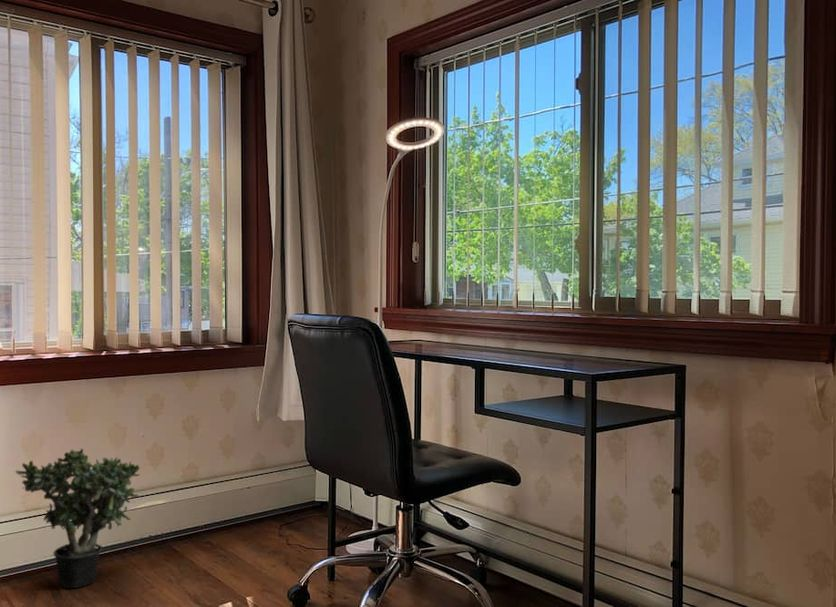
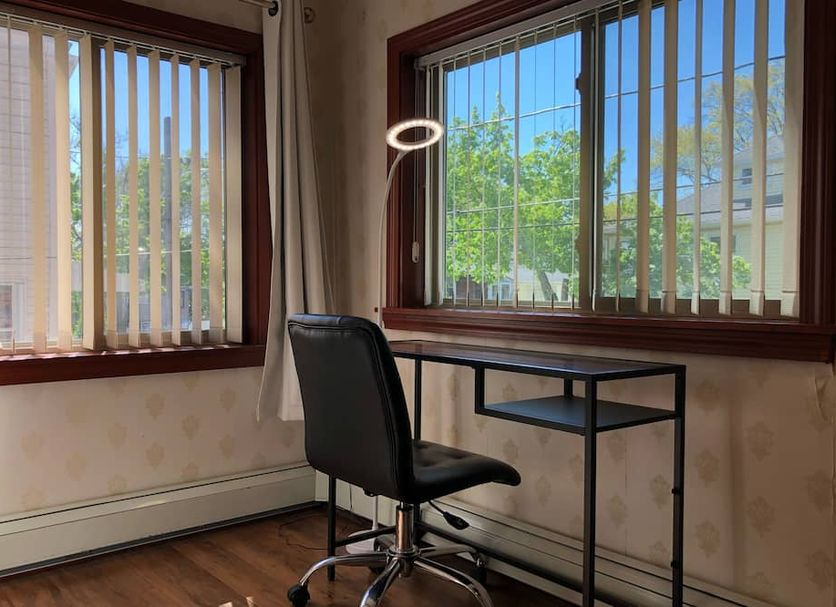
- potted plant [14,448,141,589]
